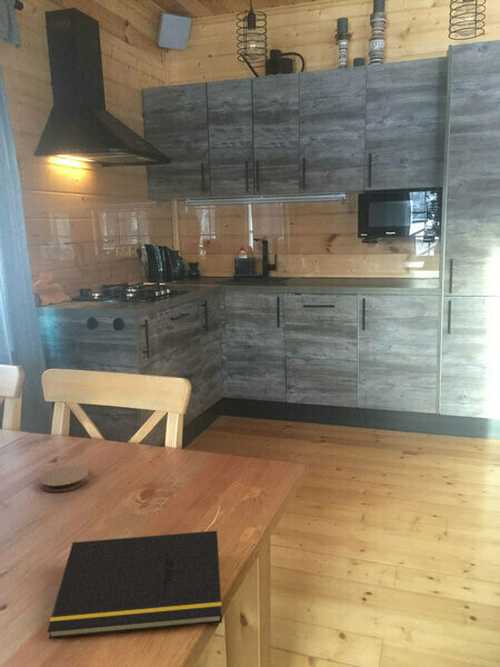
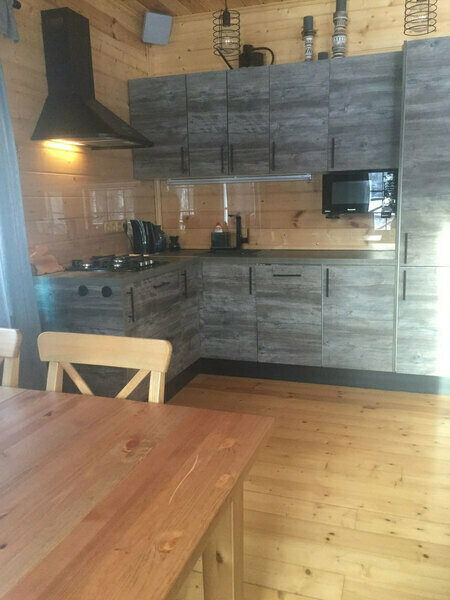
- coaster [39,465,90,492]
- notepad [47,529,223,640]
